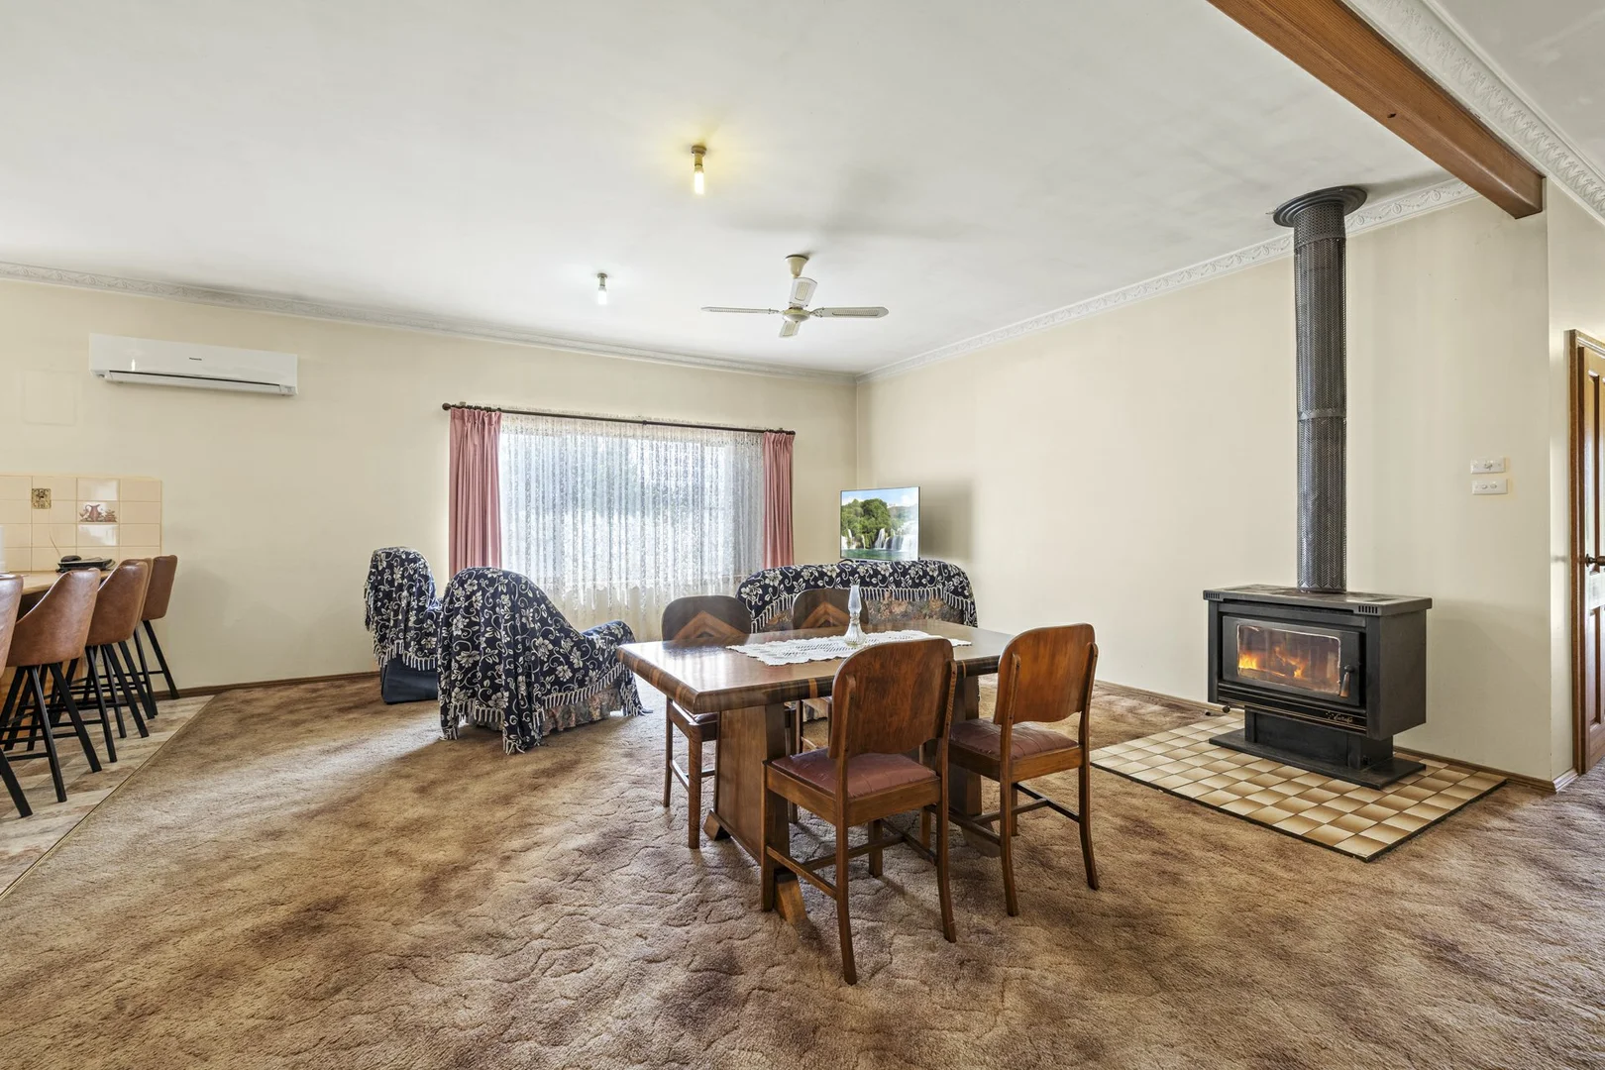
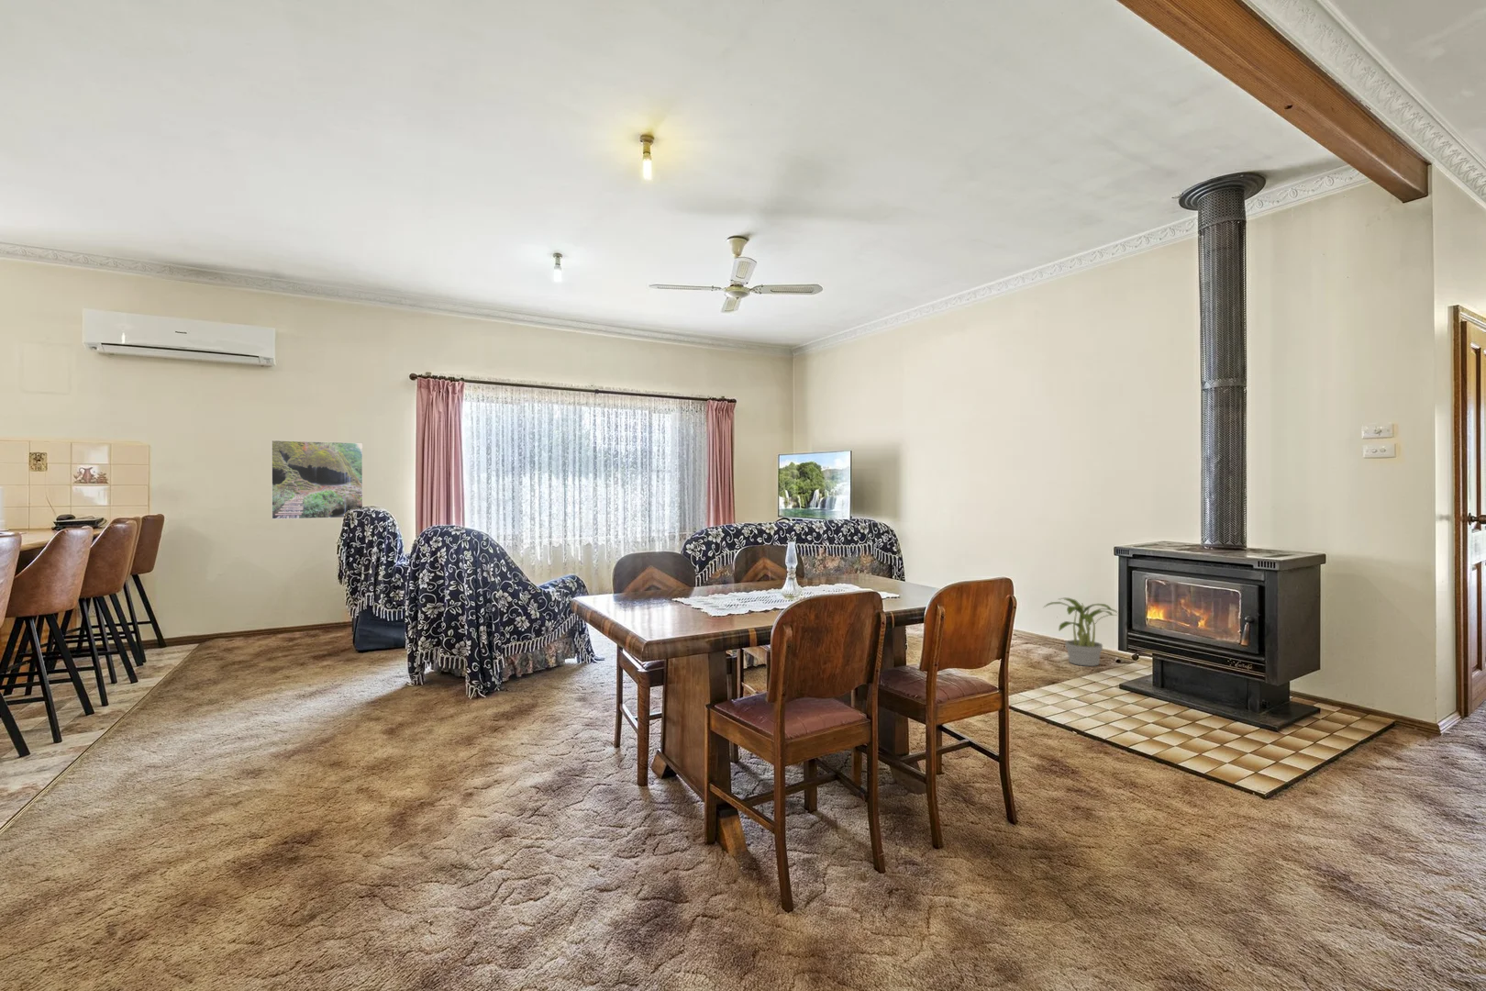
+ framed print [271,439,364,520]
+ potted plant [1042,597,1118,667]
